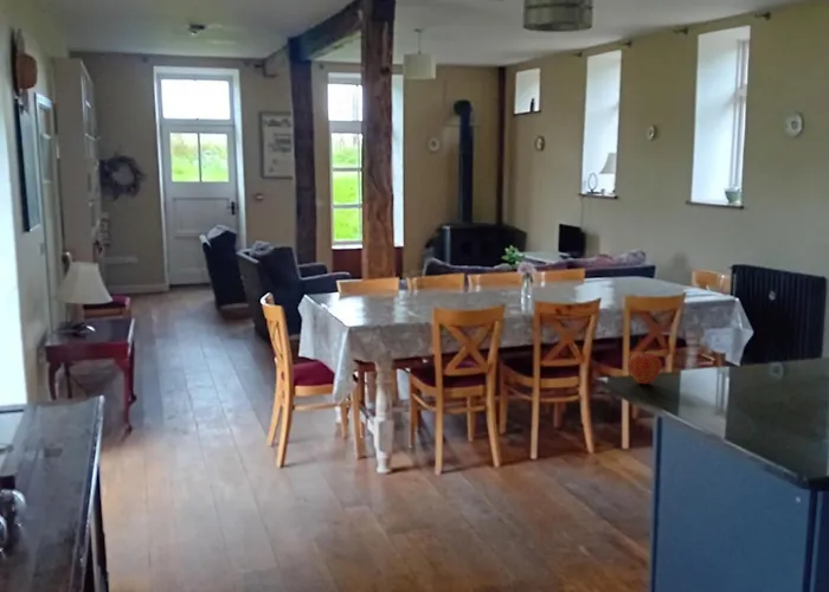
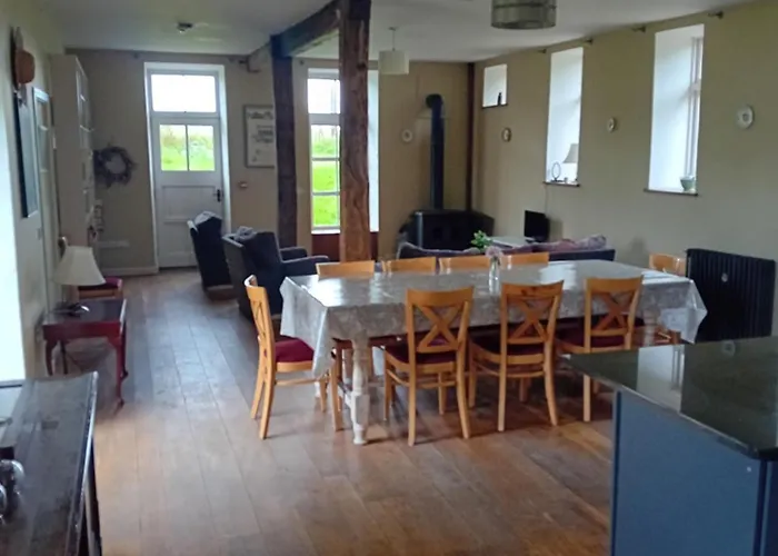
- fruit [626,348,663,386]
